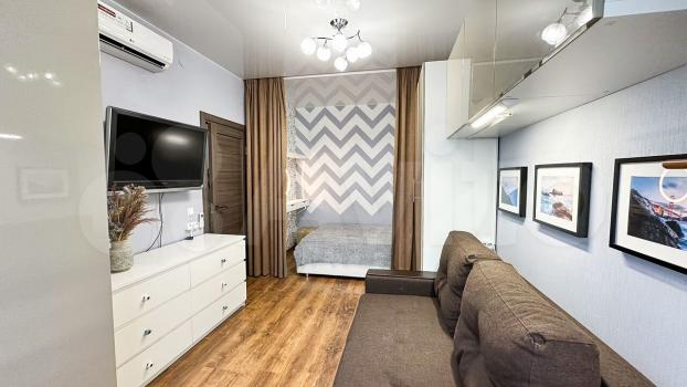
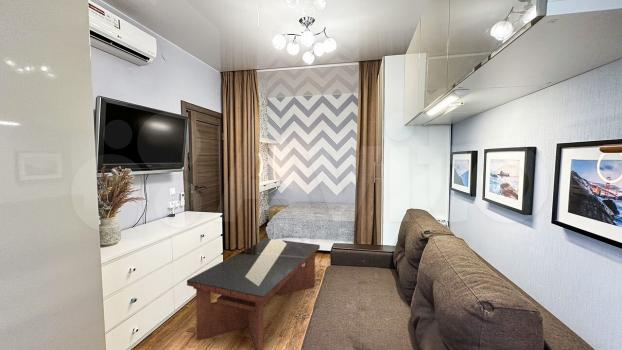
+ coffee table [186,238,321,350]
